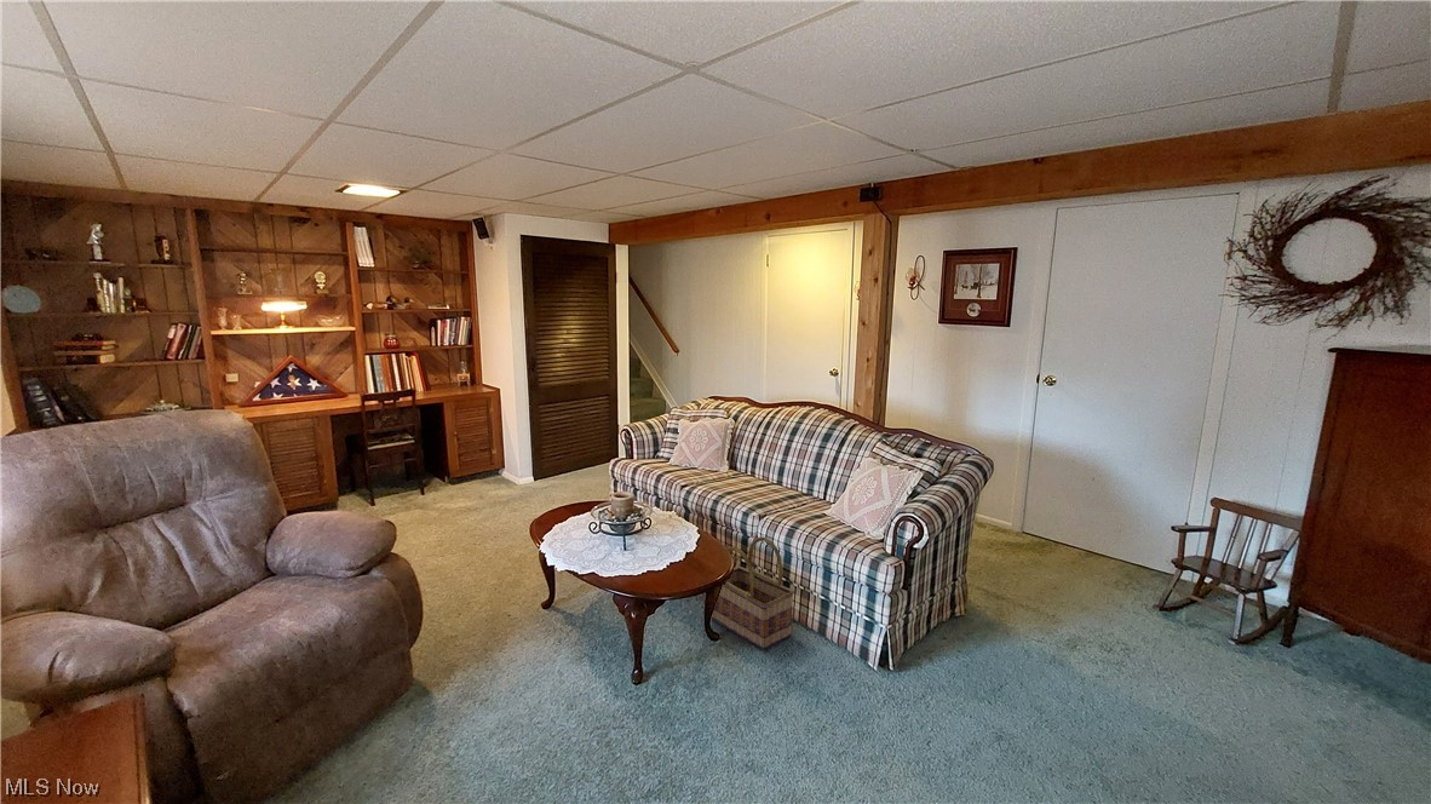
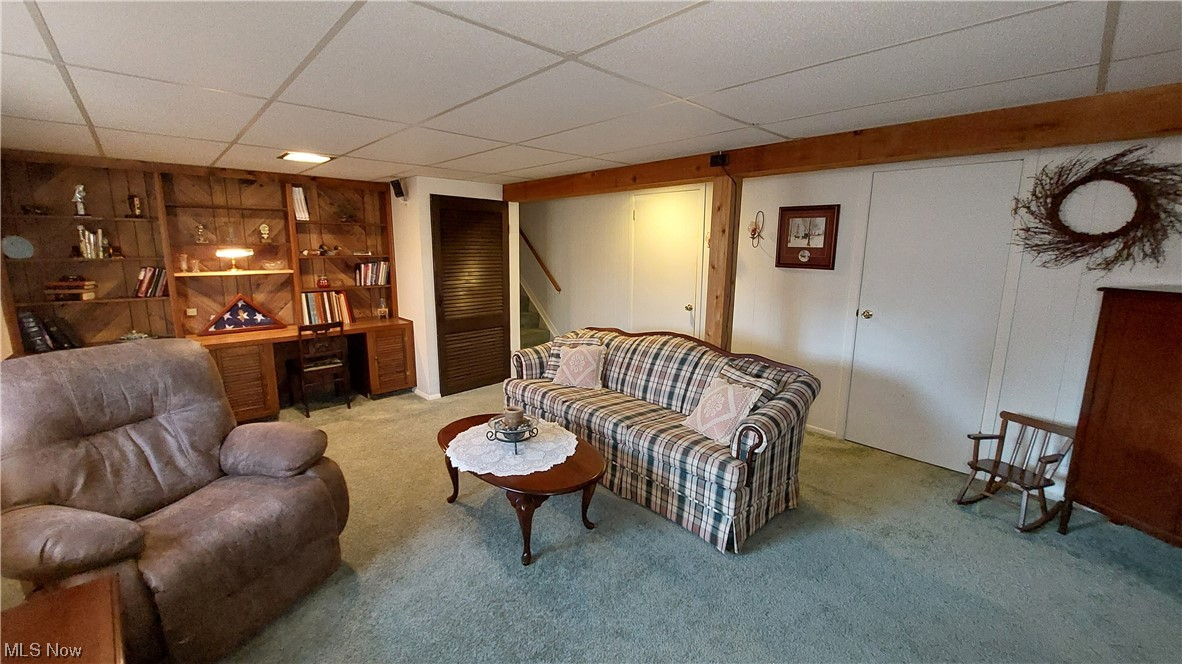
- basket [711,535,795,651]
